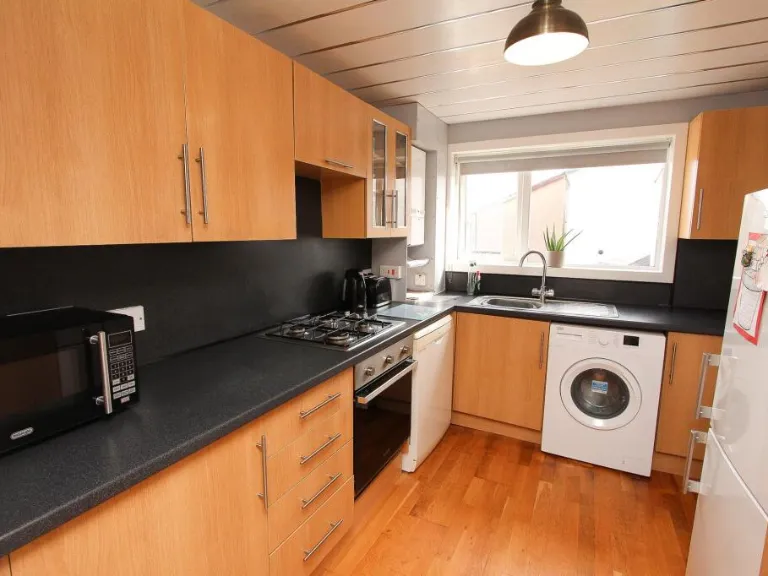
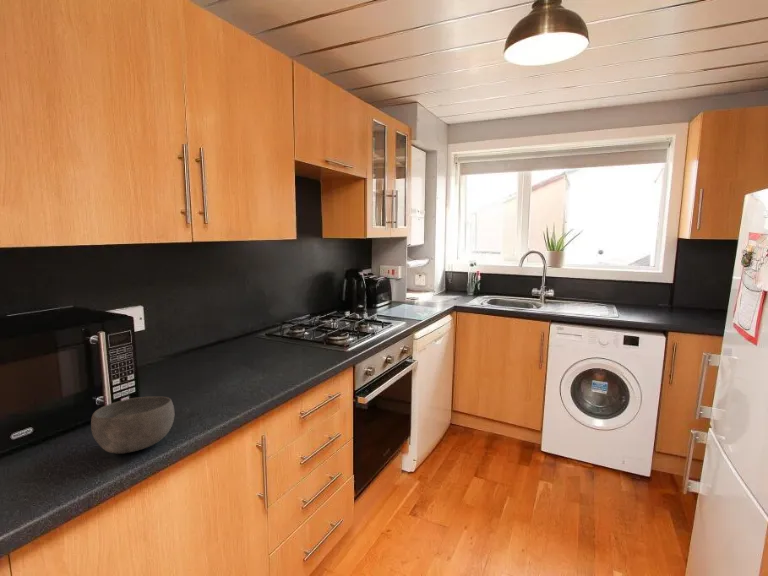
+ bowl [90,396,175,455]
